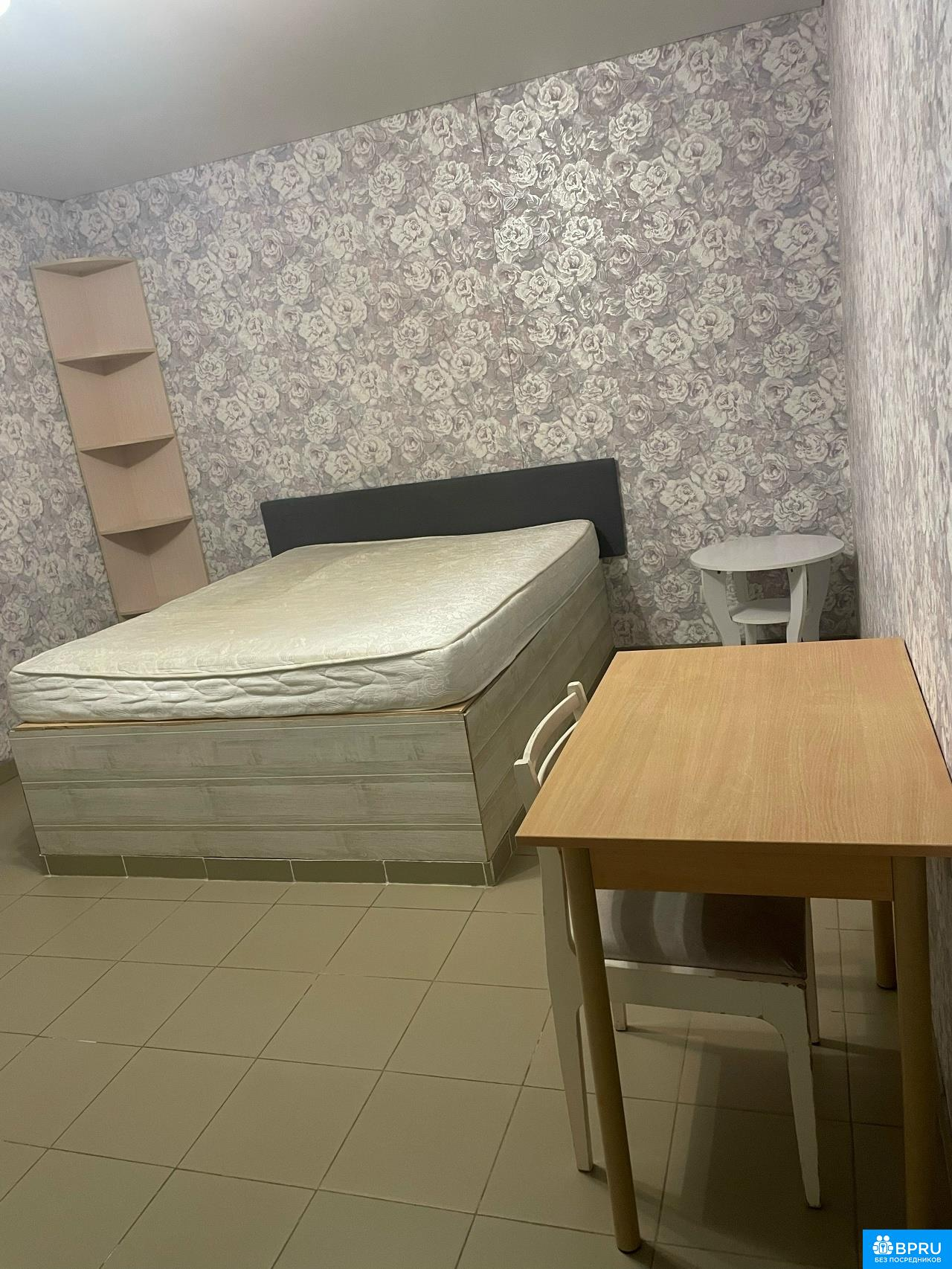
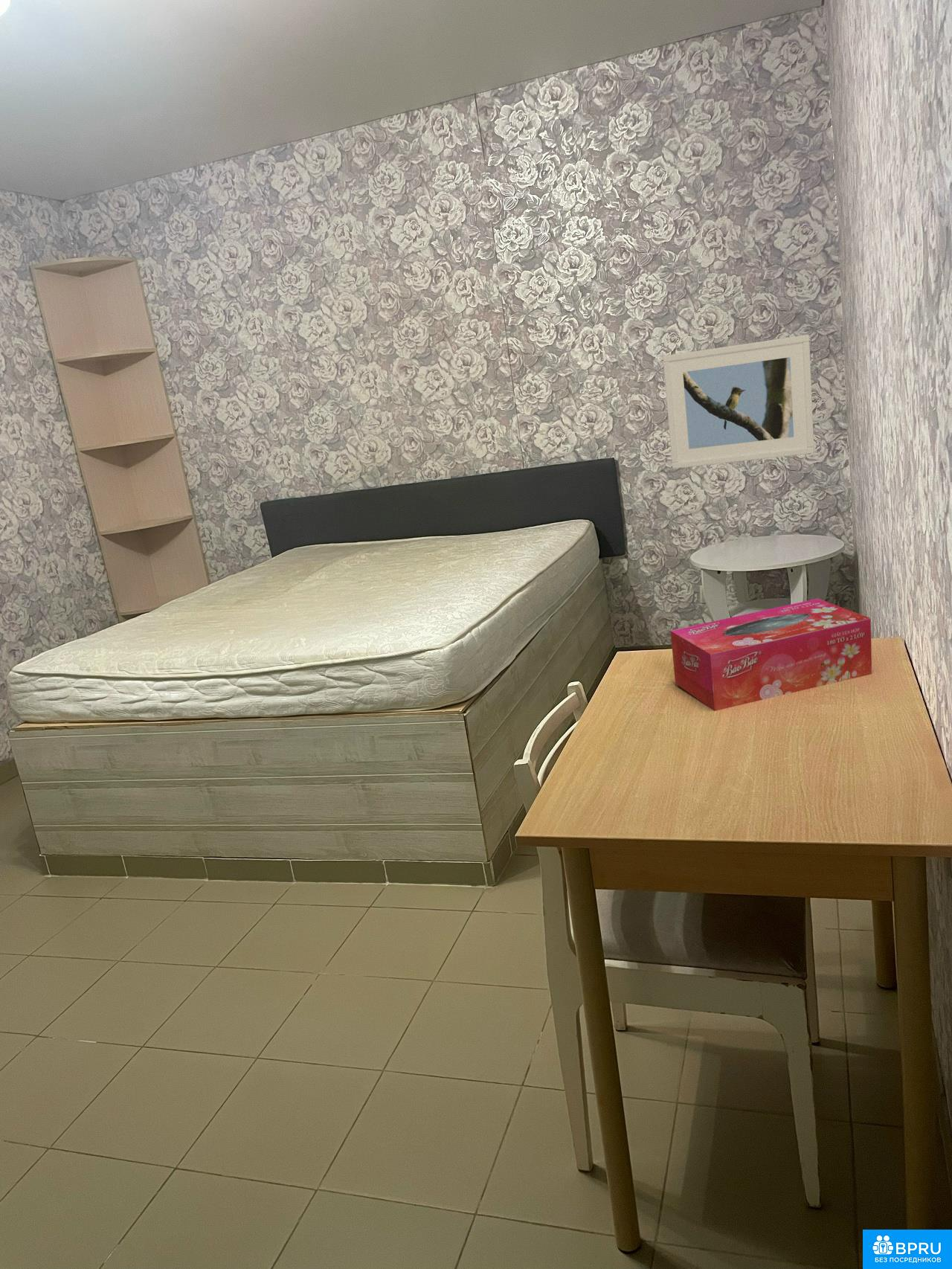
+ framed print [662,334,814,469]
+ tissue box [670,598,872,712]
